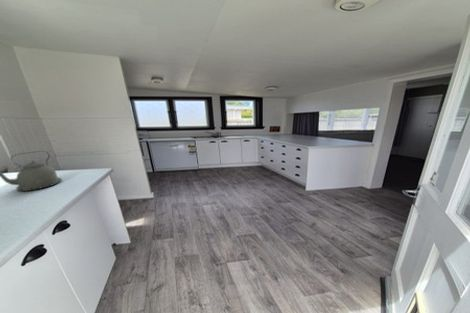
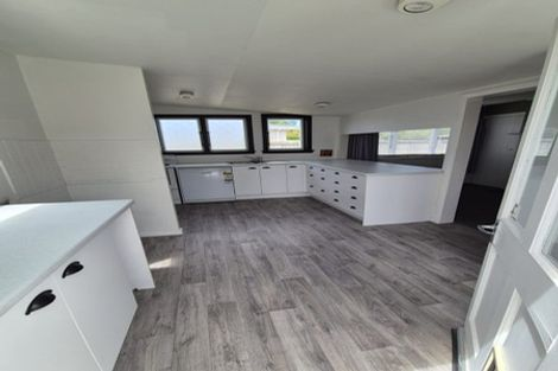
- kettle [0,150,63,192]
